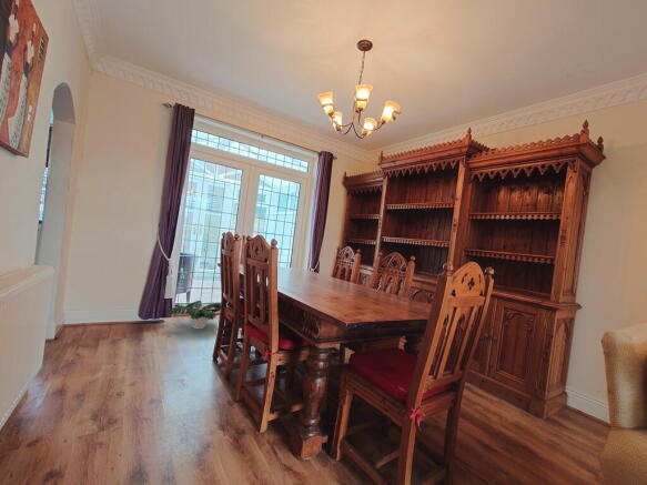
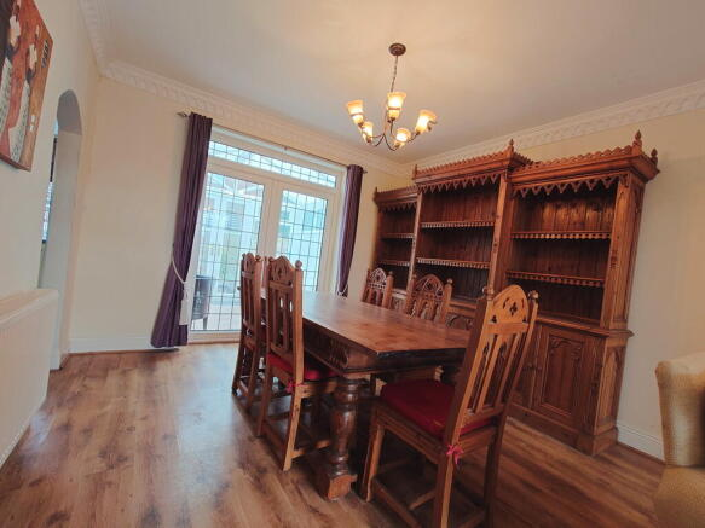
- potted plant [169,300,222,330]
